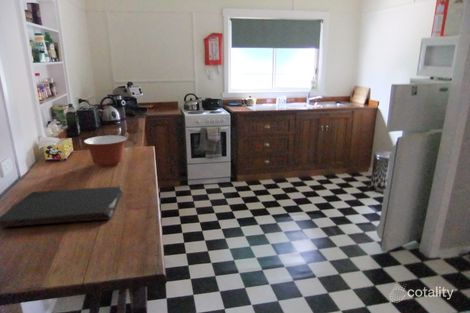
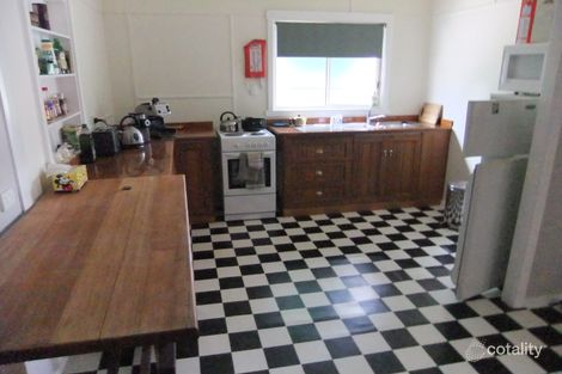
- cutting board [0,186,124,228]
- mixing bowl [83,135,128,168]
